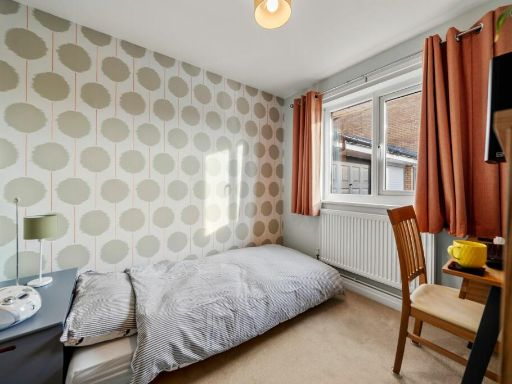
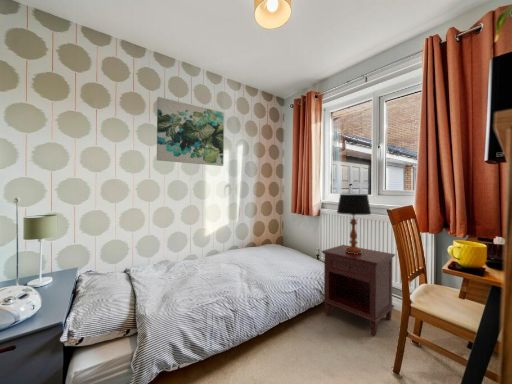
+ wall art [156,96,225,167]
+ nightstand [320,244,396,337]
+ table lamp [336,193,372,254]
